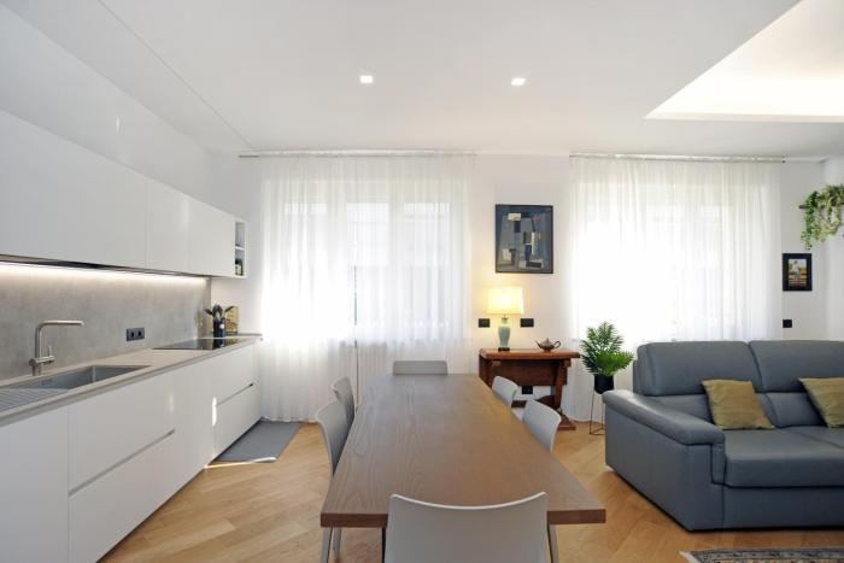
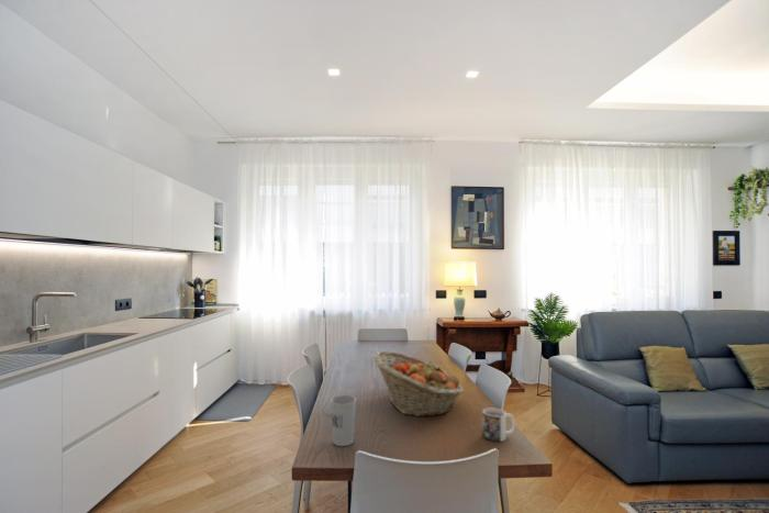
+ fruit basket [372,350,465,417]
+ cup [330,394,357,447]
+ mug [481,408,516,443]
